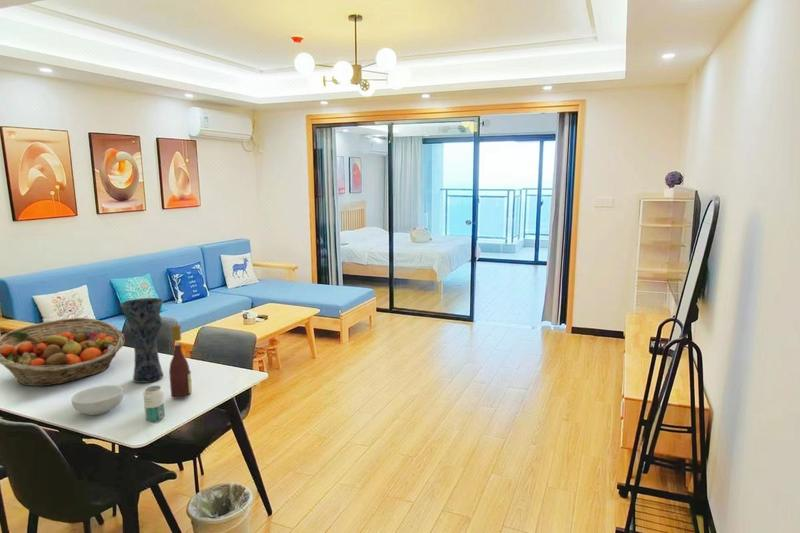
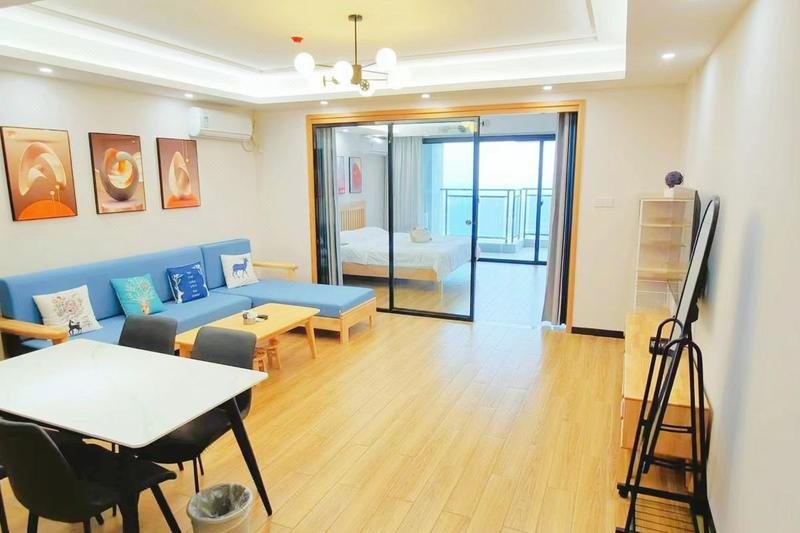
- cereal bowl [70,384,124,416]
- wine bottle [168,324,193,400]
- fruit basket [0,317,126,387]
- beverage can [142,385,166,423]
- vase [119,297,164,384]
